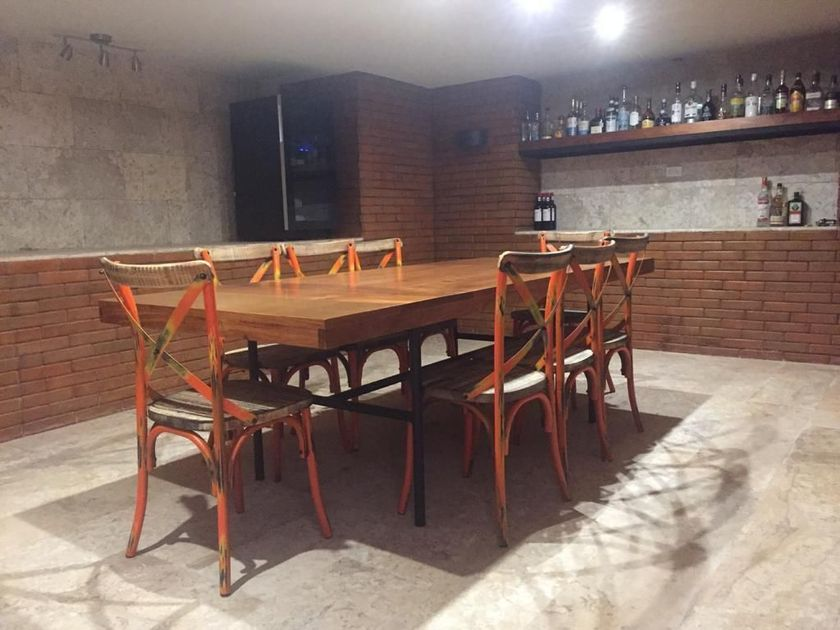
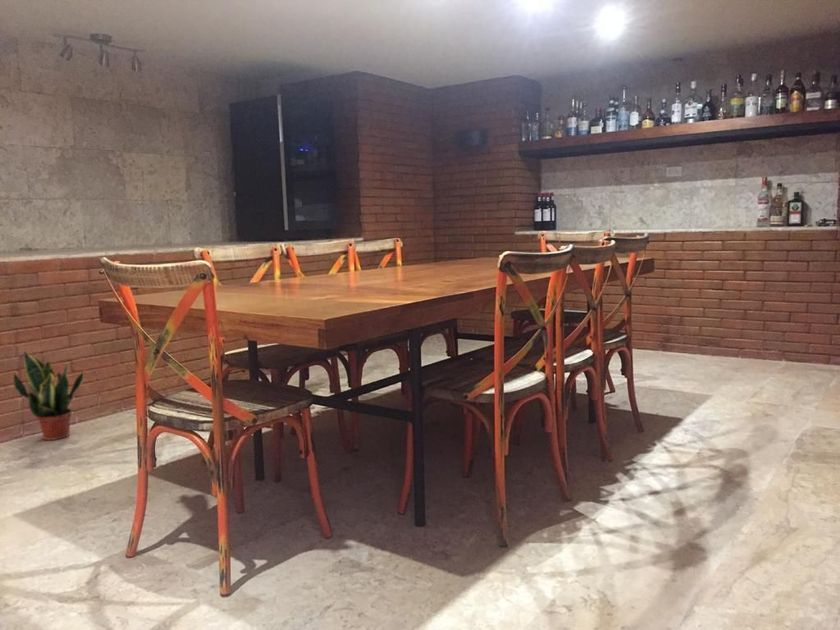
+ potted plant [13,349,84,441]
